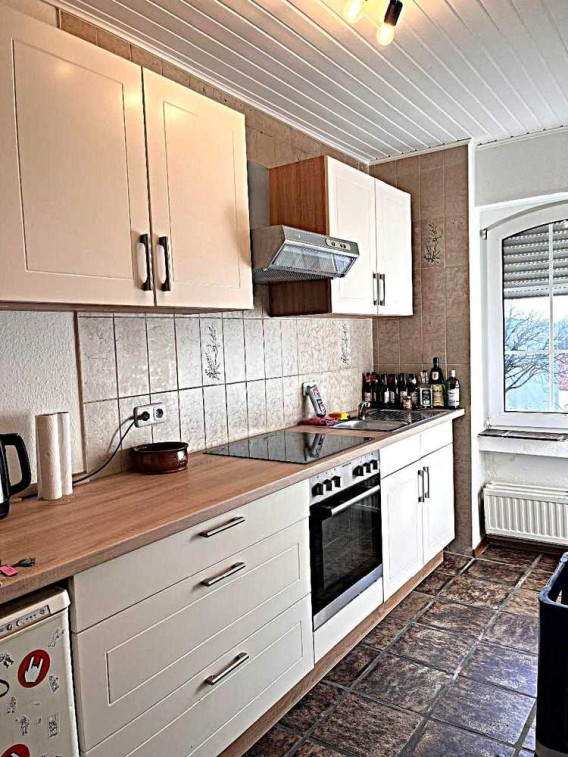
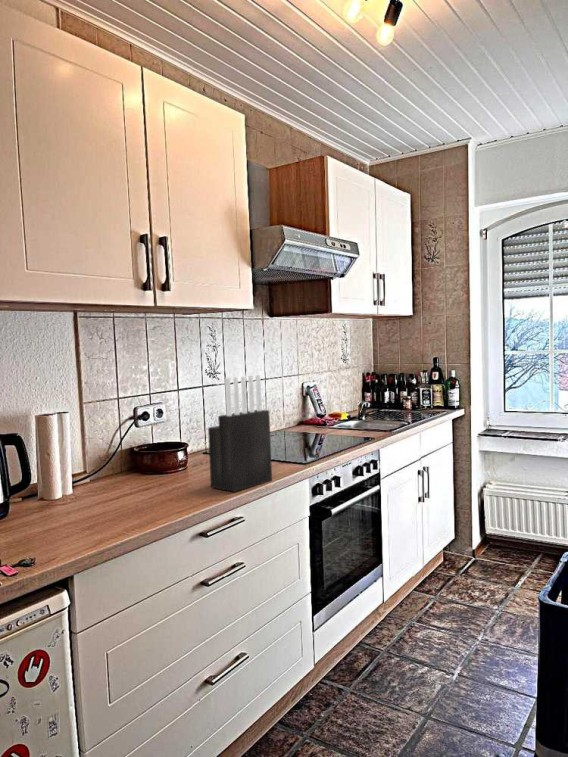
+ knife block [207,374,273,493]
